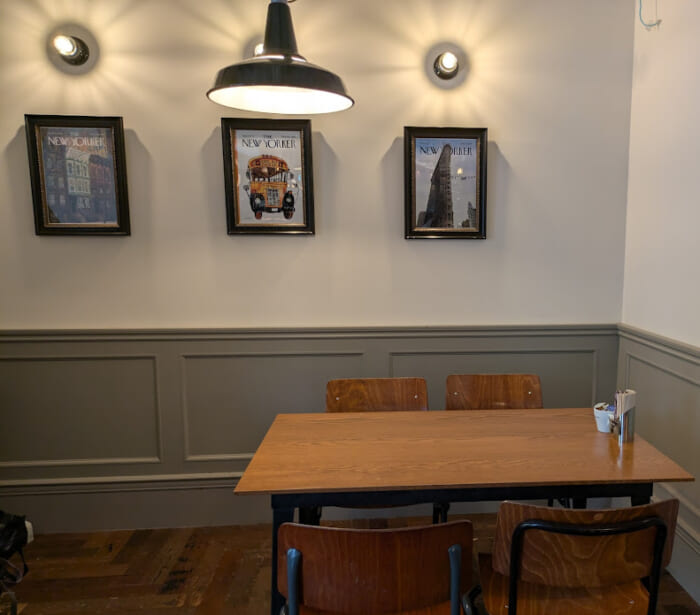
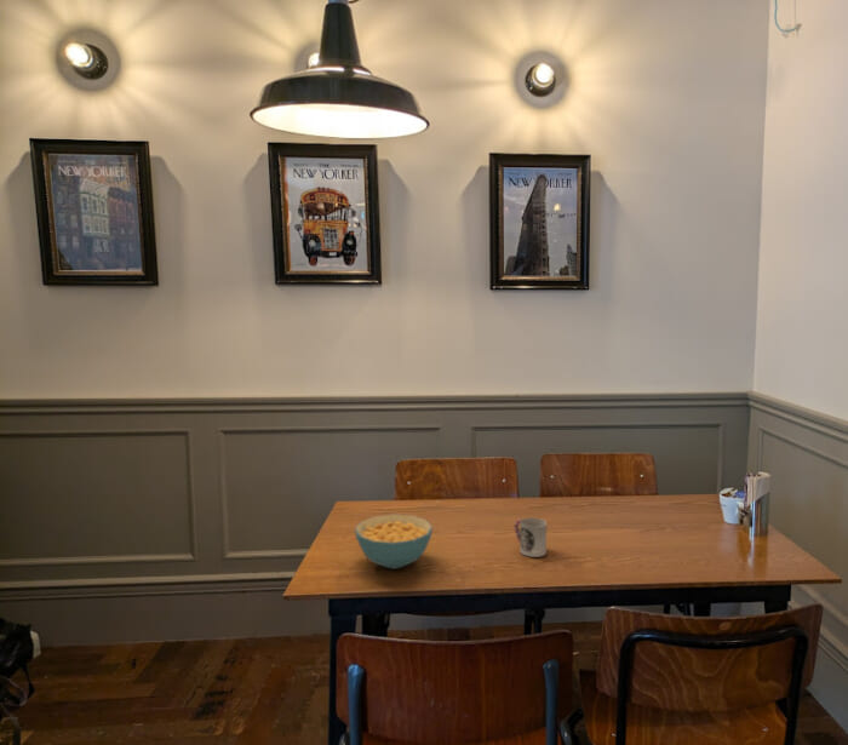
+ cereal bowl [354,512,434,571]
+ cup [514,516,548,558]
